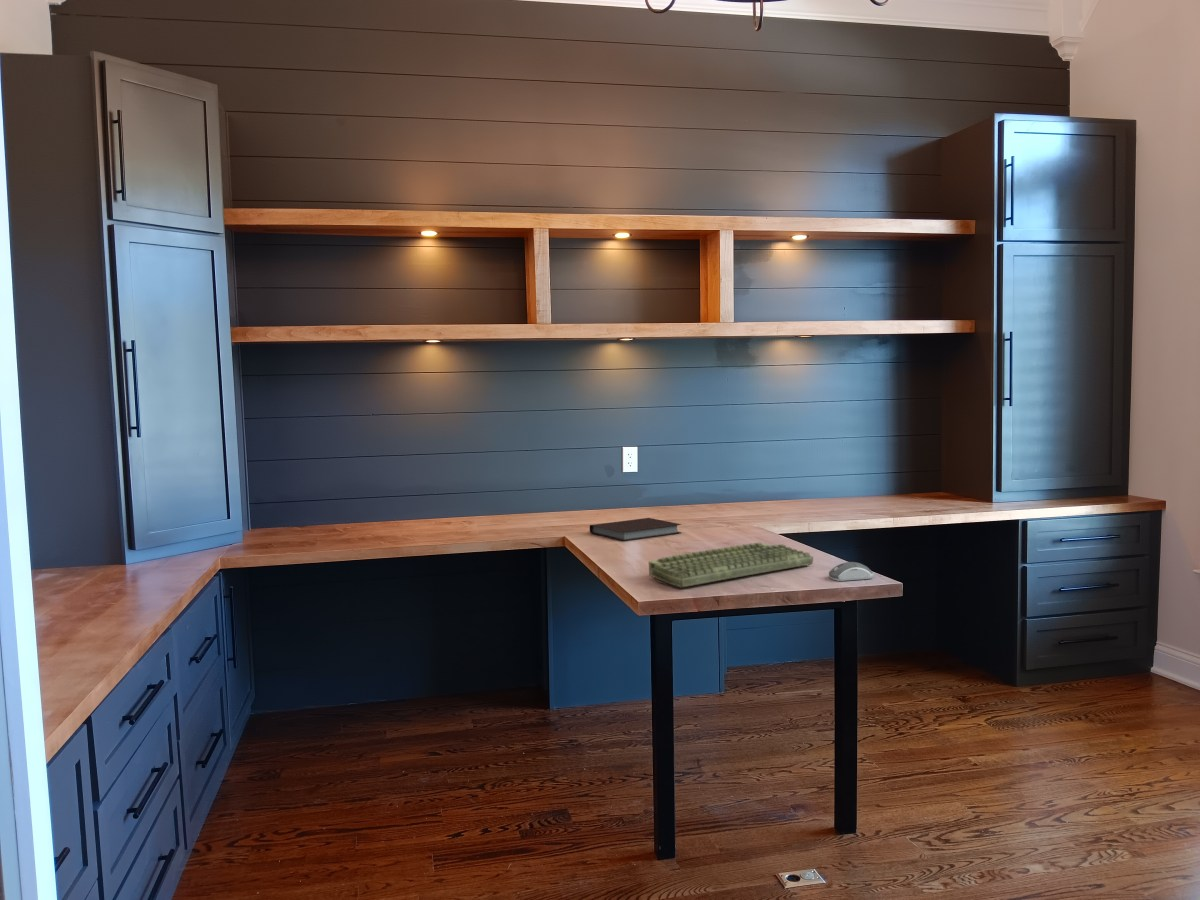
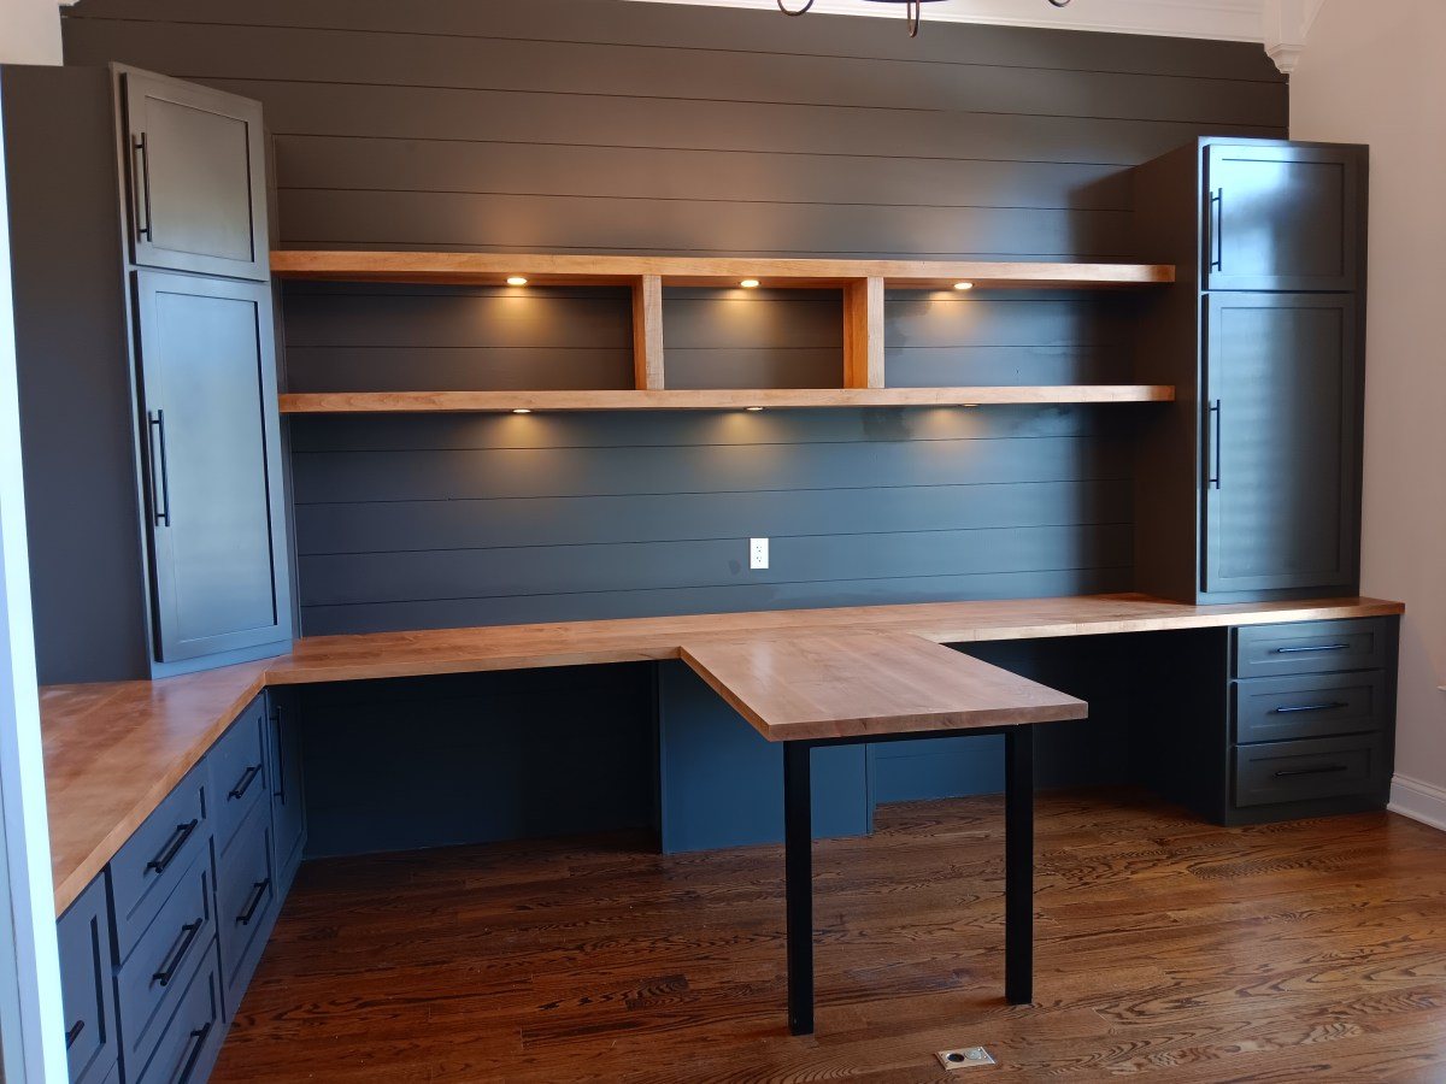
- notebook [589,517,682,542]
- computer keyboard [647,541,814,589]
- computer mouse [828,561,875,582]
